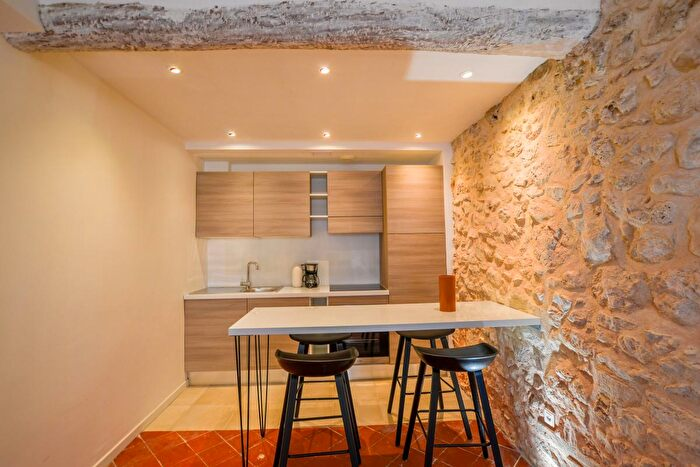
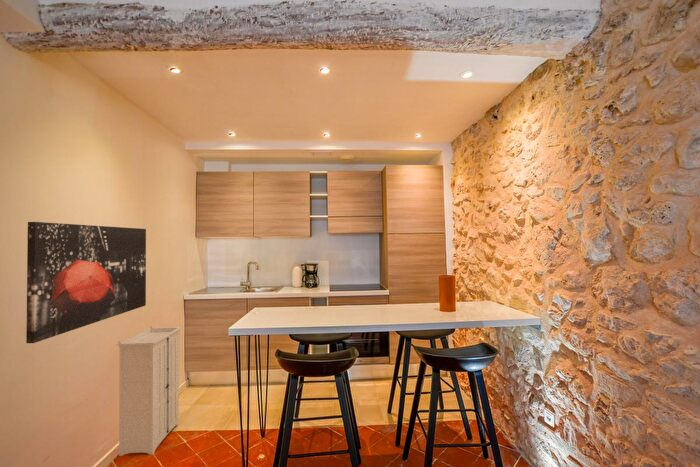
+ wall art [25,221,147,344]
+ storage cabinet [117,326,184,457]
